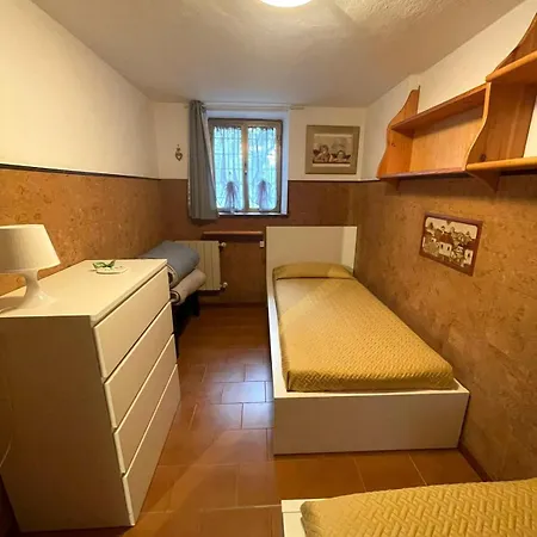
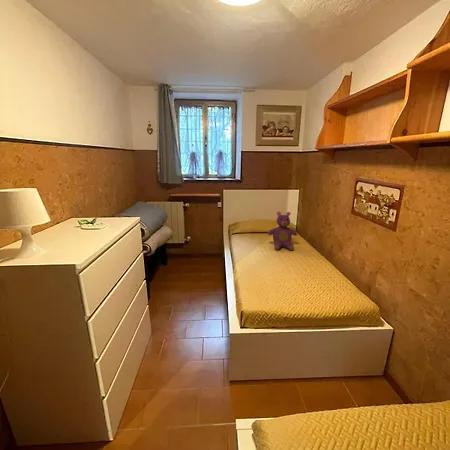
+ teddy bear [267,211,298,251]
